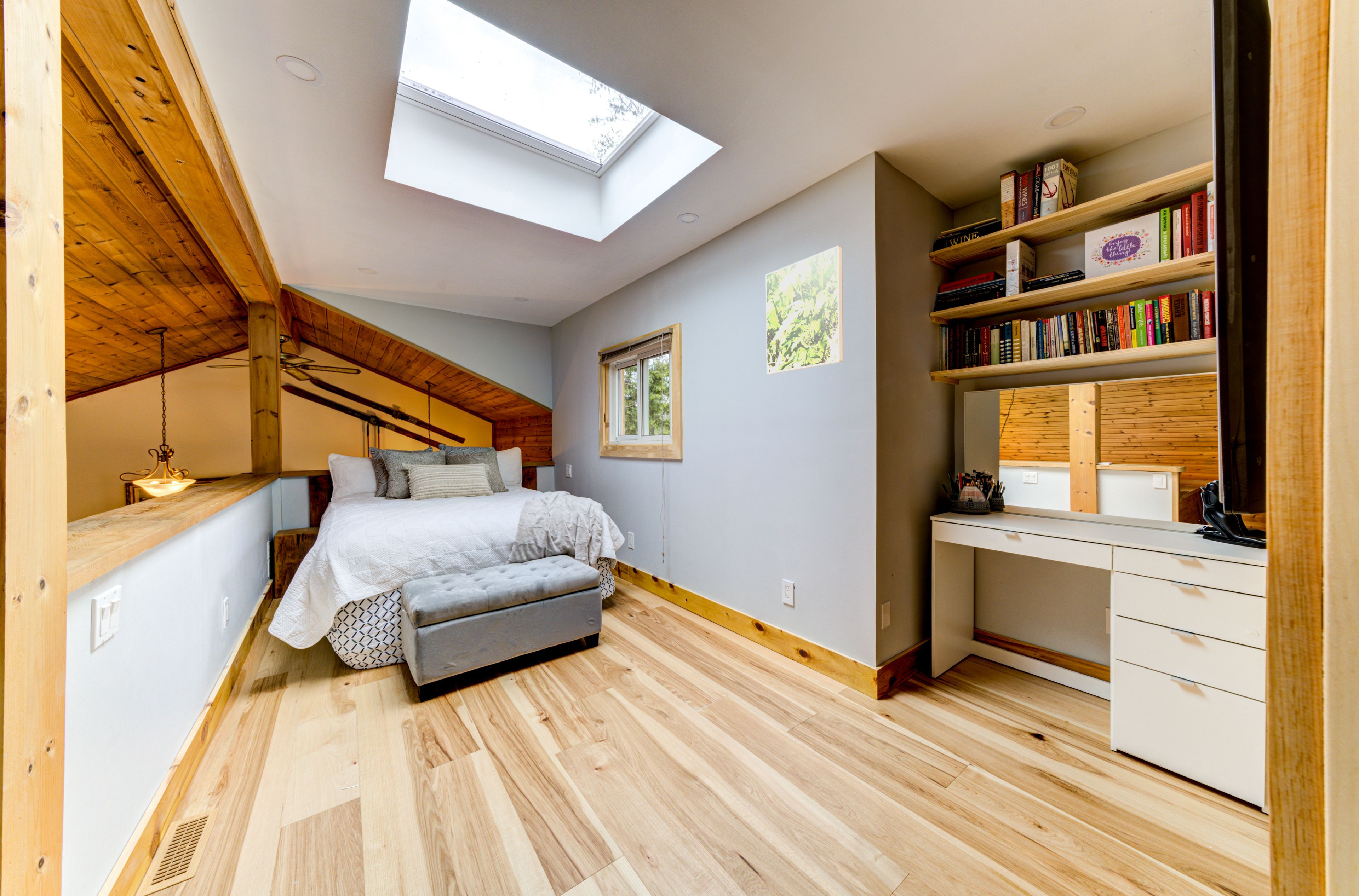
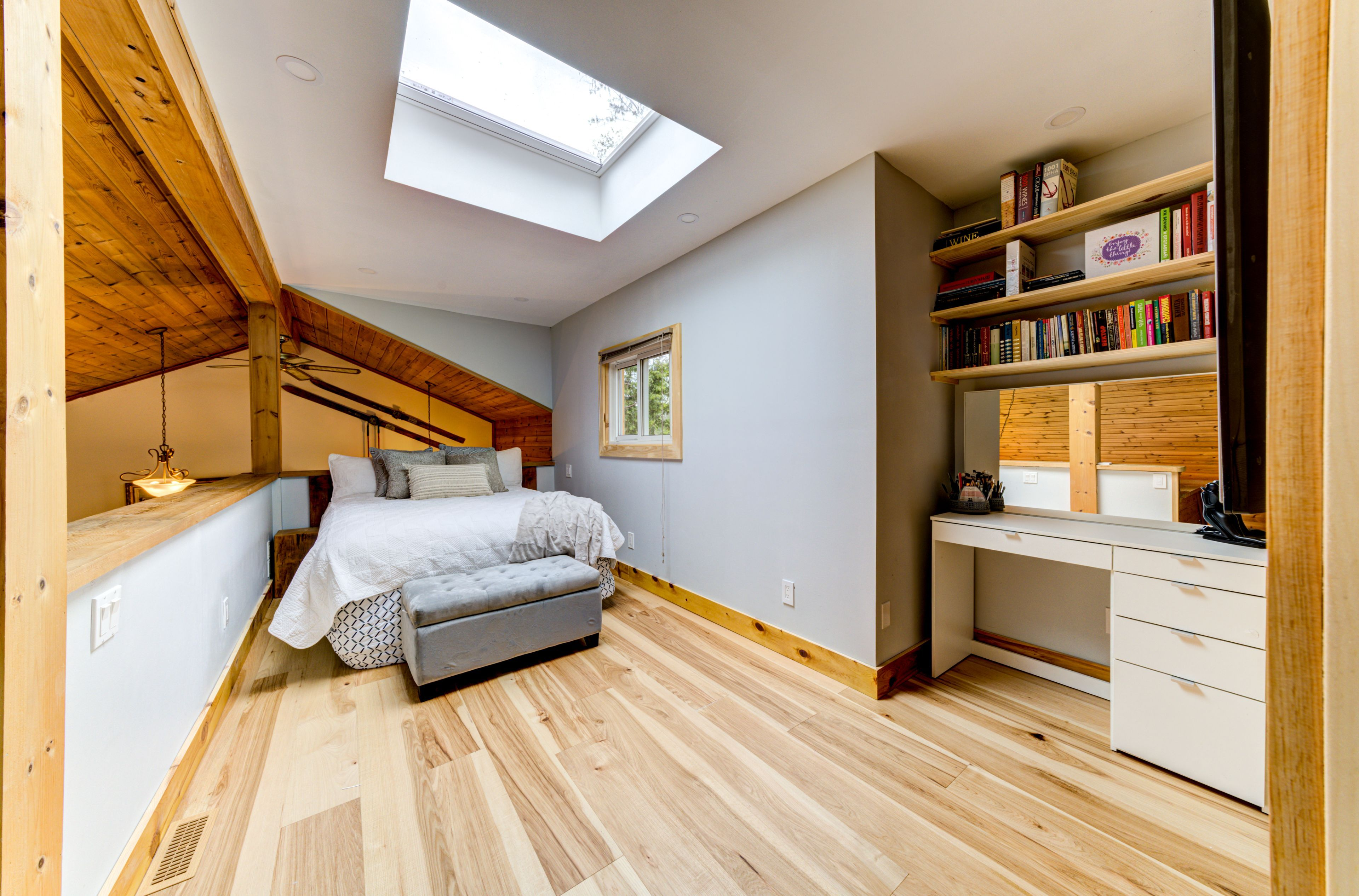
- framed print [765,245,844,375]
